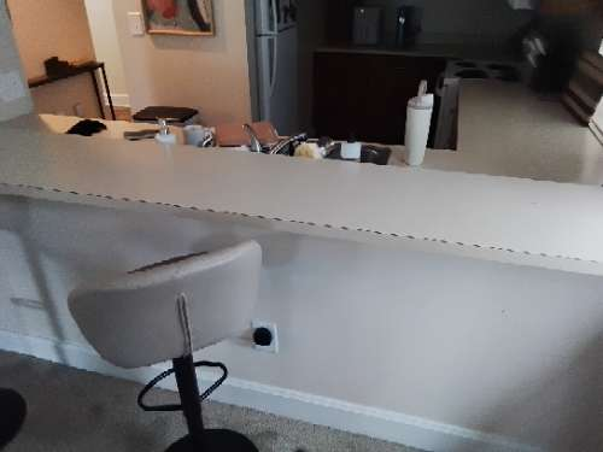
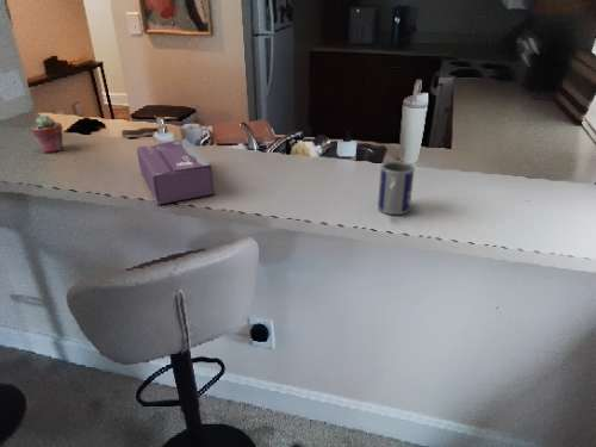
+ tissue box [136,138,216,206]
+ potted succulent [31,114,66,154]
+ mug [377,160,416,216]
